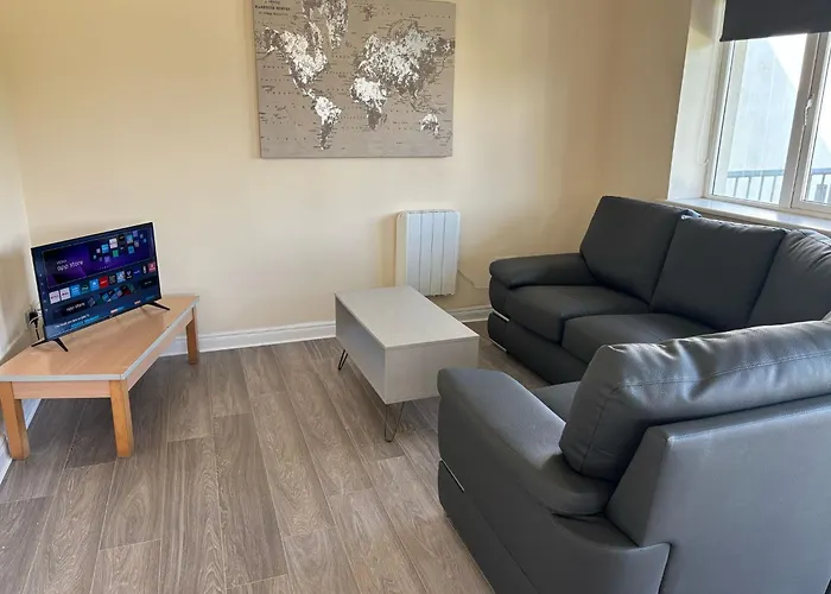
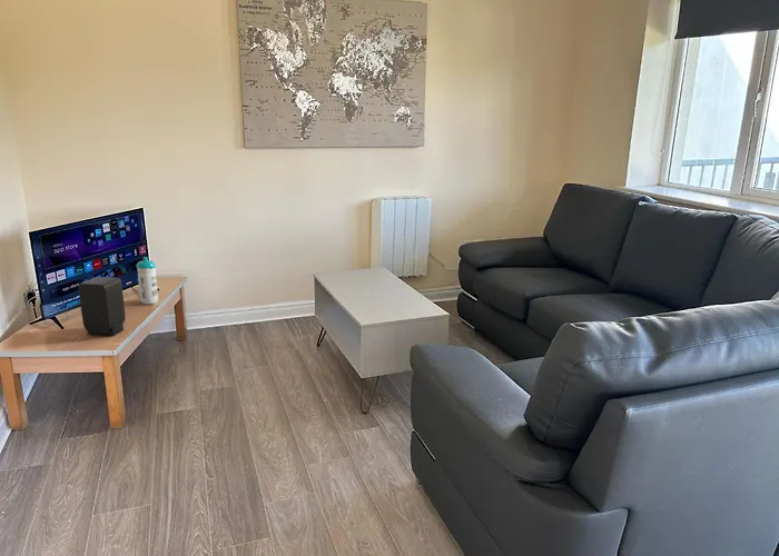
+ water bottle [136,256,159,306]
+ speaker [77,276,127,337]
